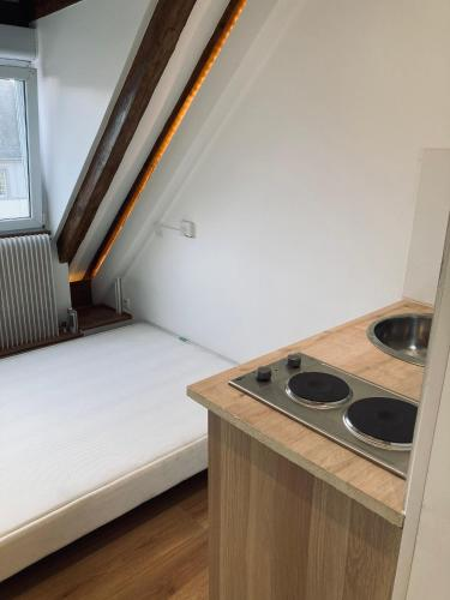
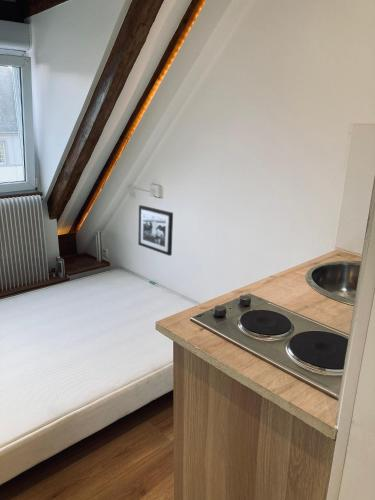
+ picture frame [137,204,174,257]
